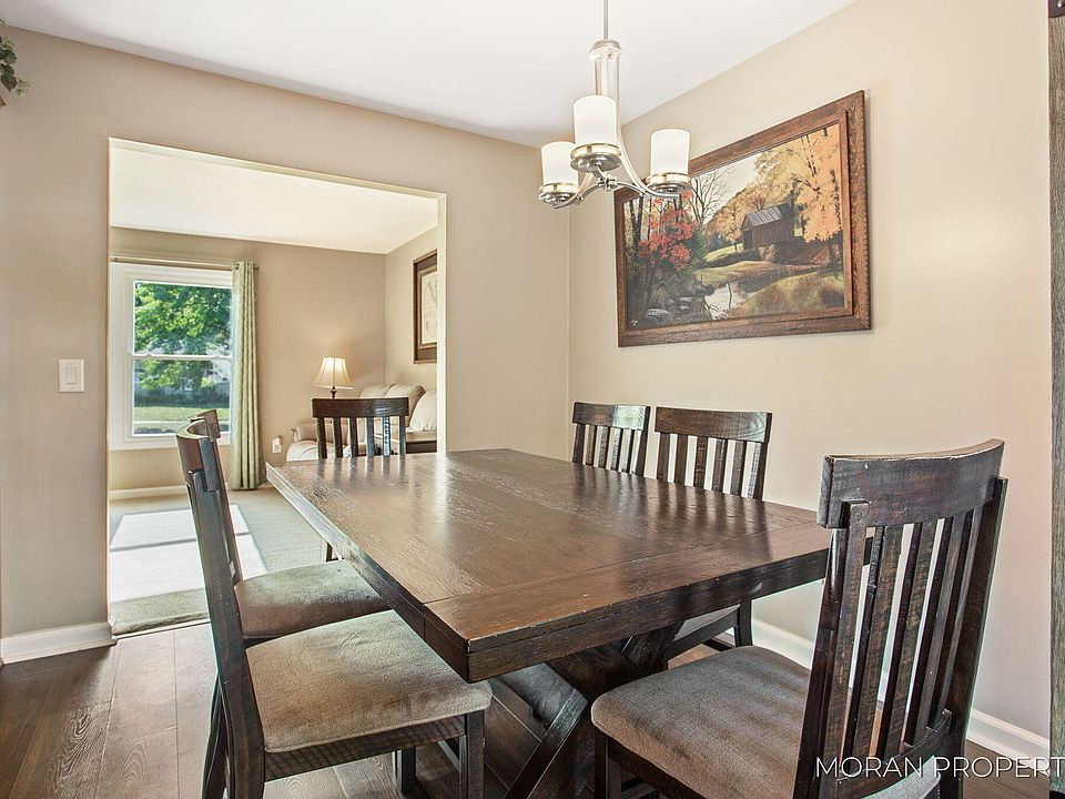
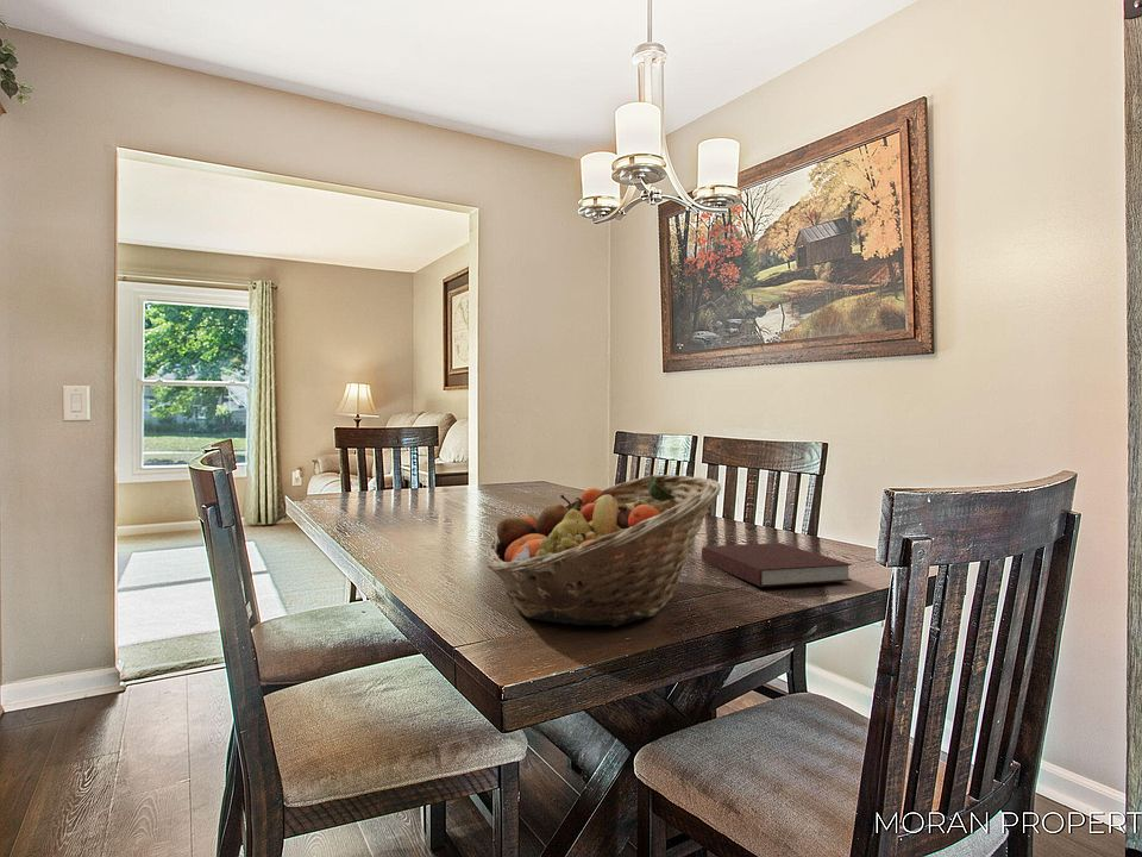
+ fruit basket [484,474,722,627]
+ notebook [701,542,853,588]
